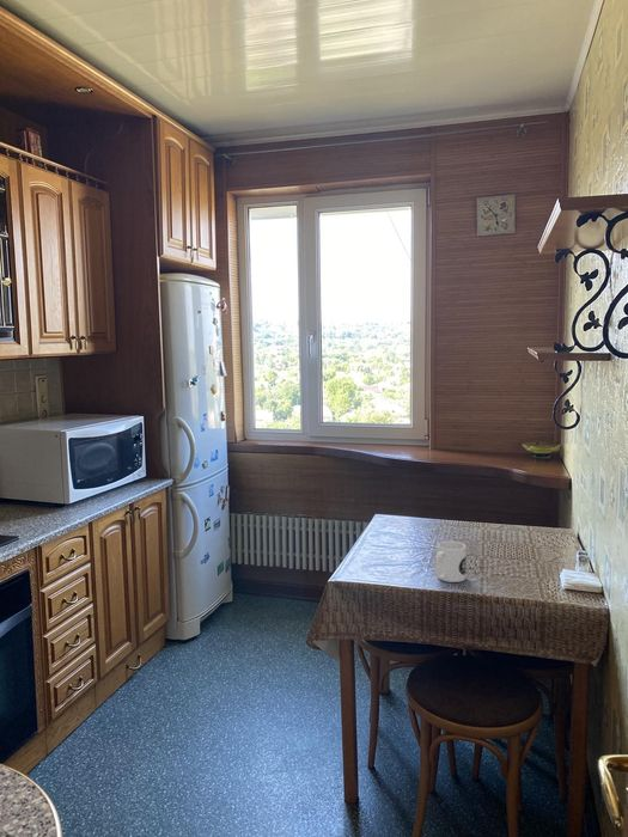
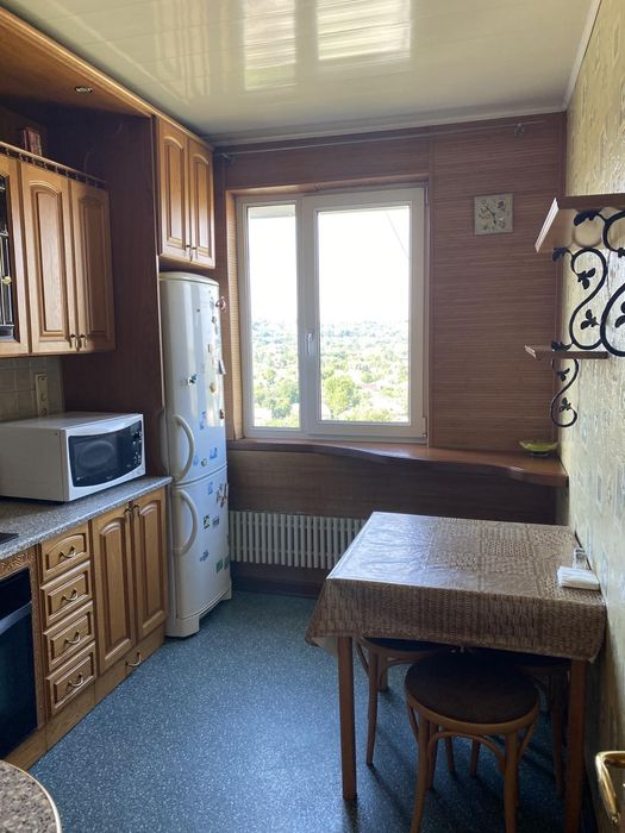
- mug [433,540,467,584]
